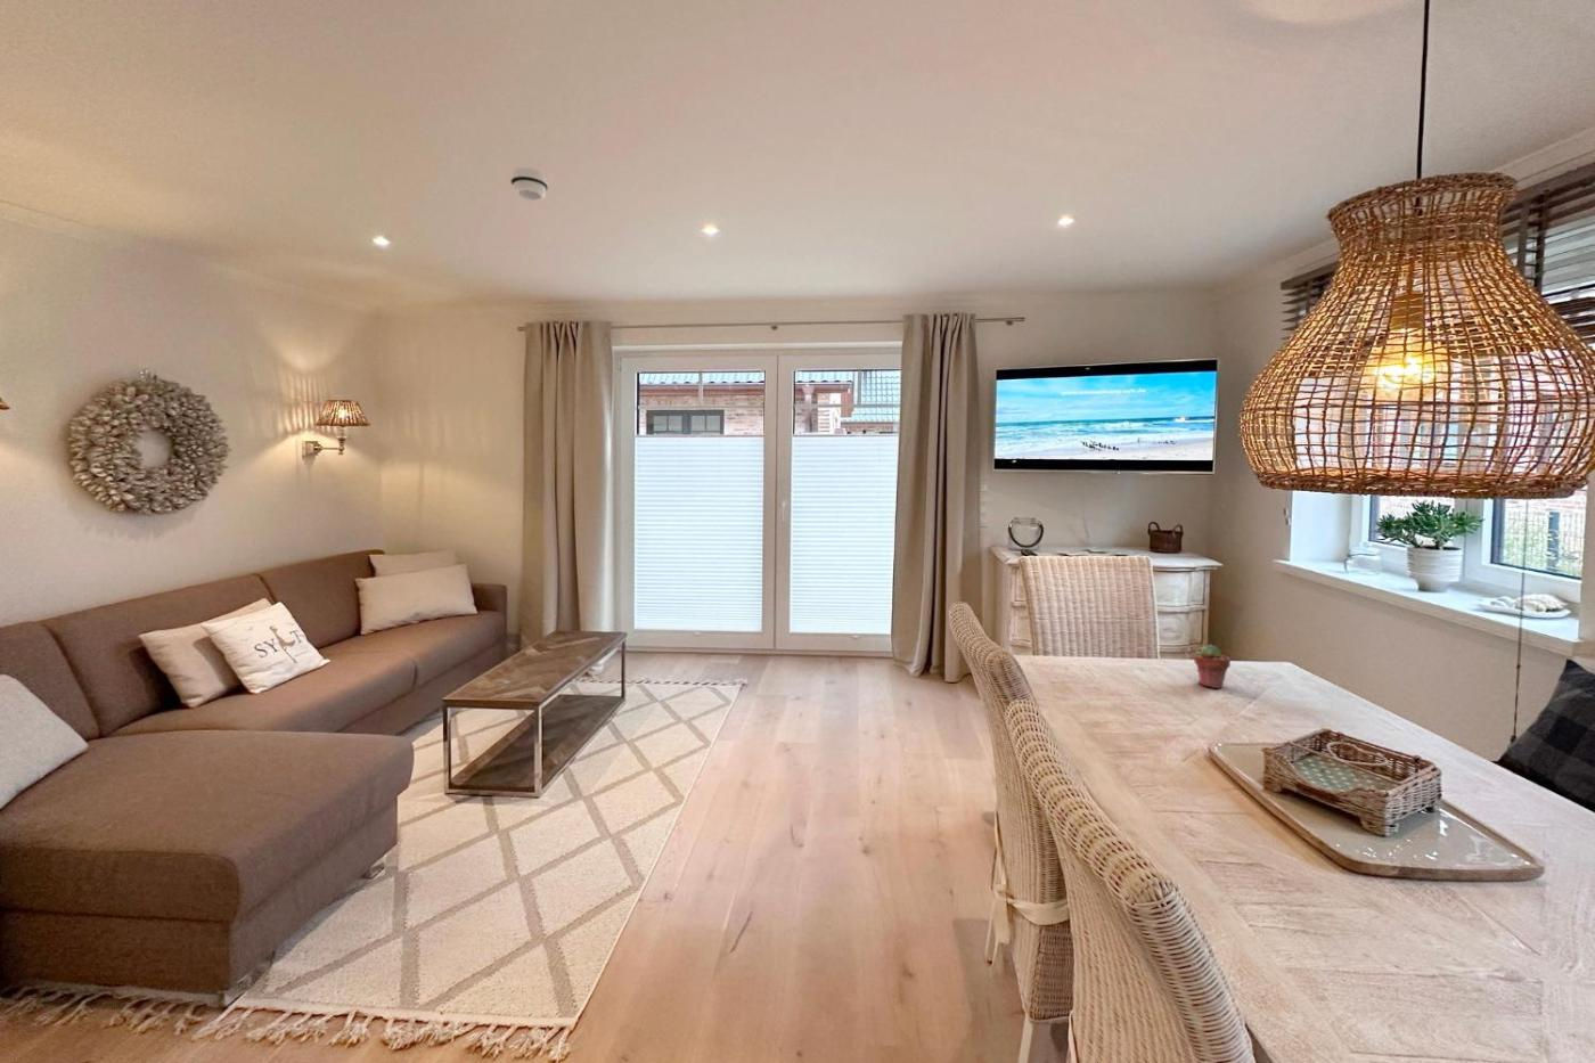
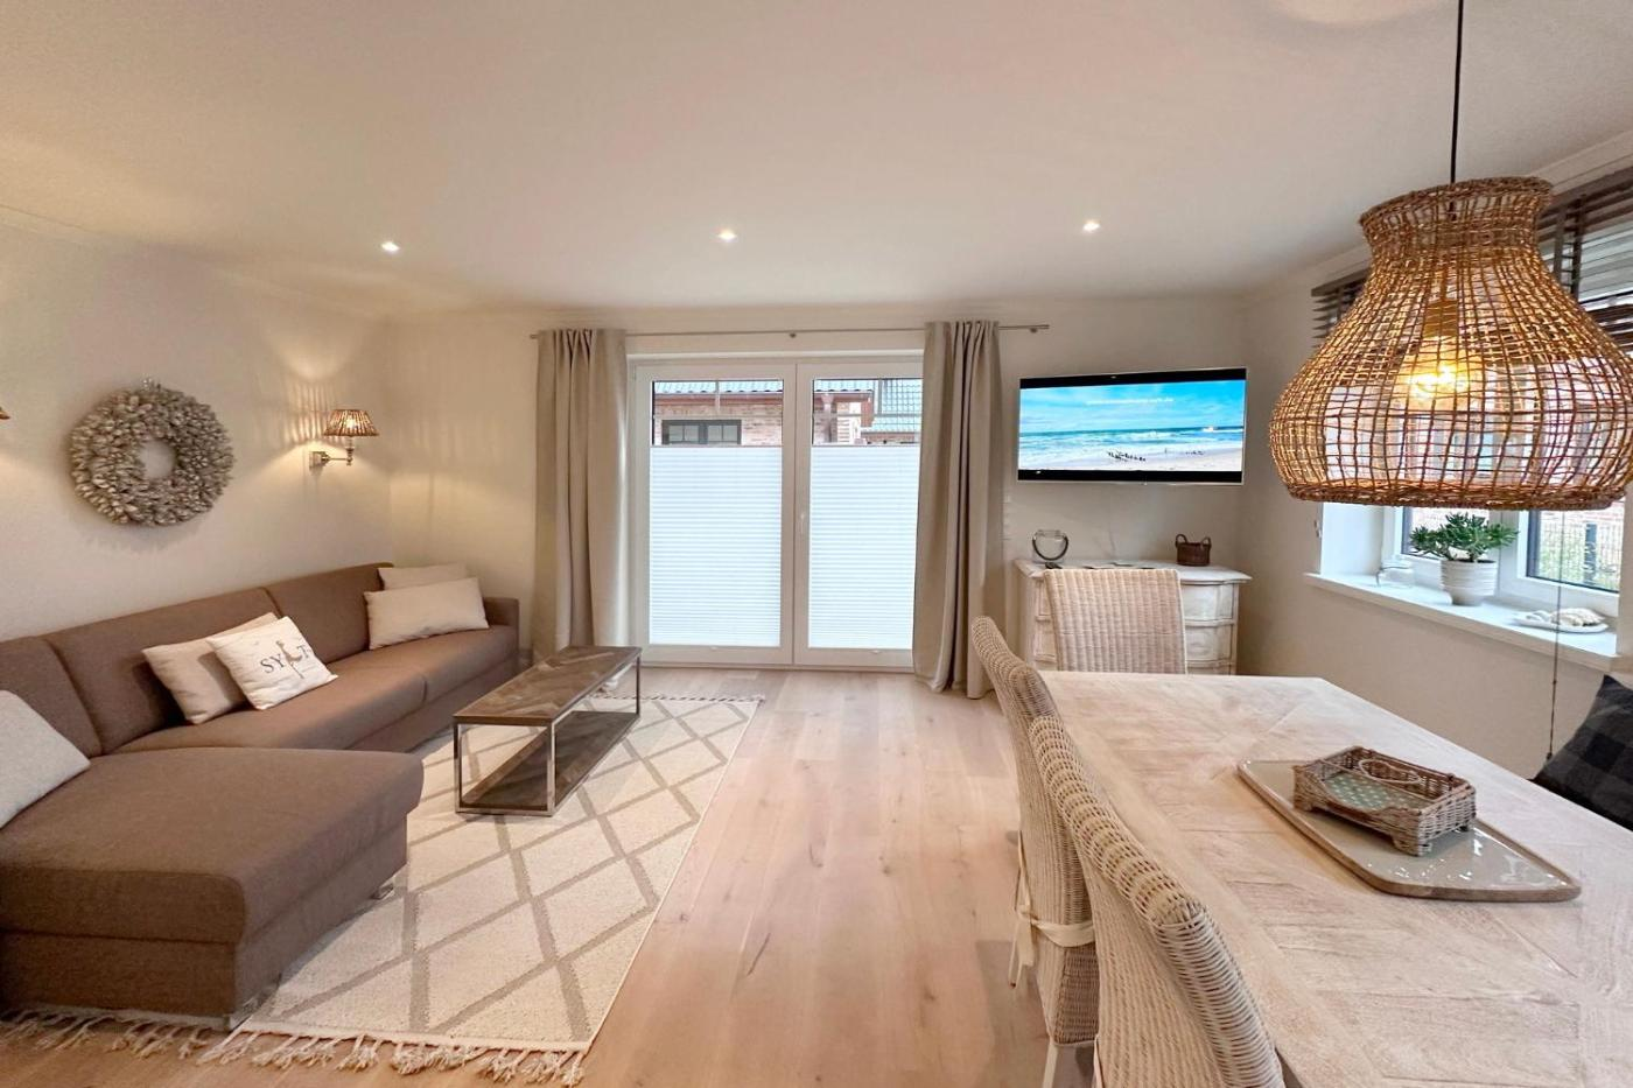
- smoke detector [509,166,549,202]
- potted succulent [1193,644,1232,689]
